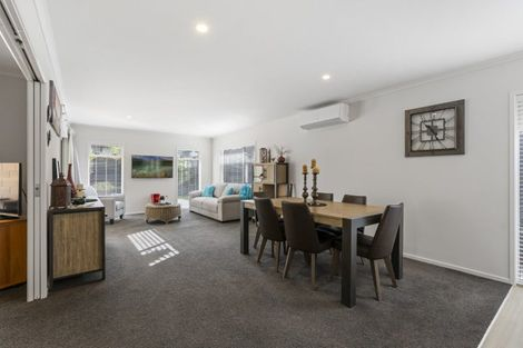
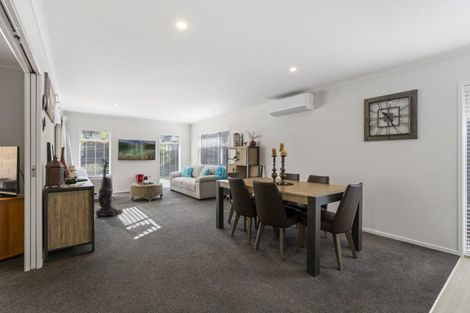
+ vacuum cleaner [94,158,123,217]
